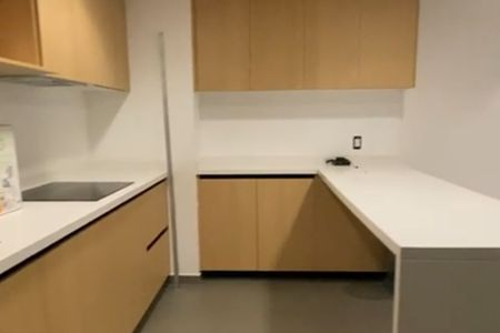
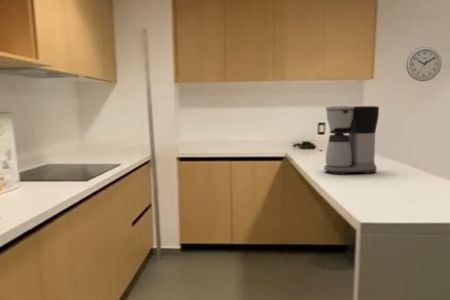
+ wall clock [405,46,443,82]
+ coffee maker [323,105,380,175]
